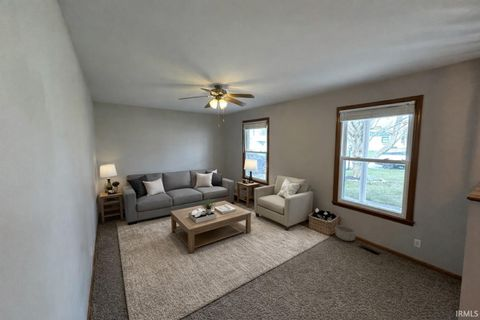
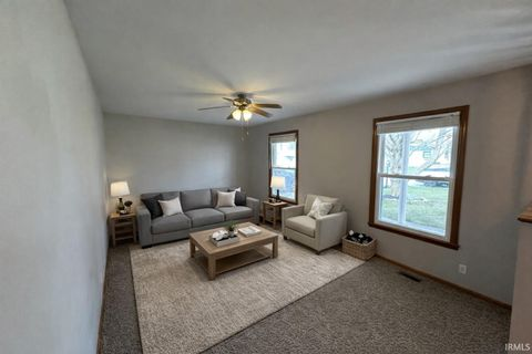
- basket [334,213,357,242]
